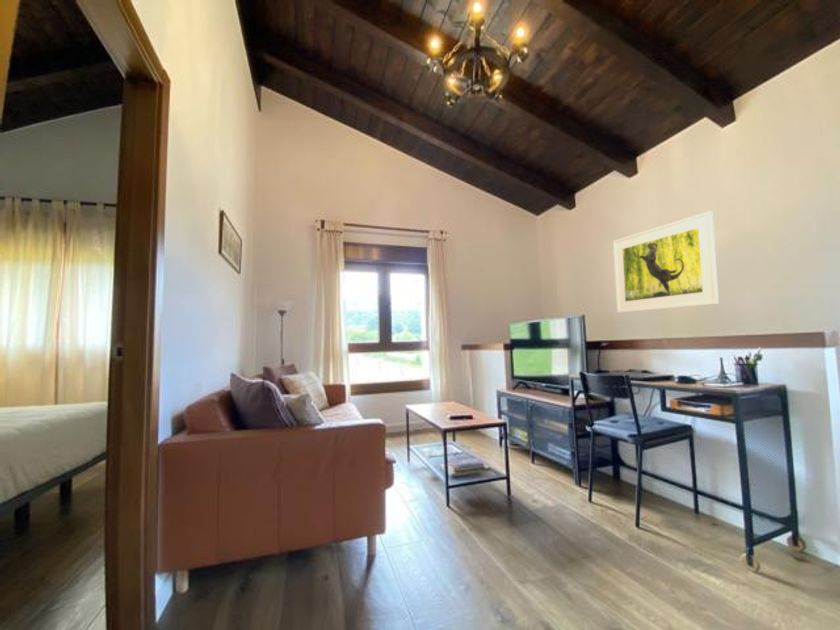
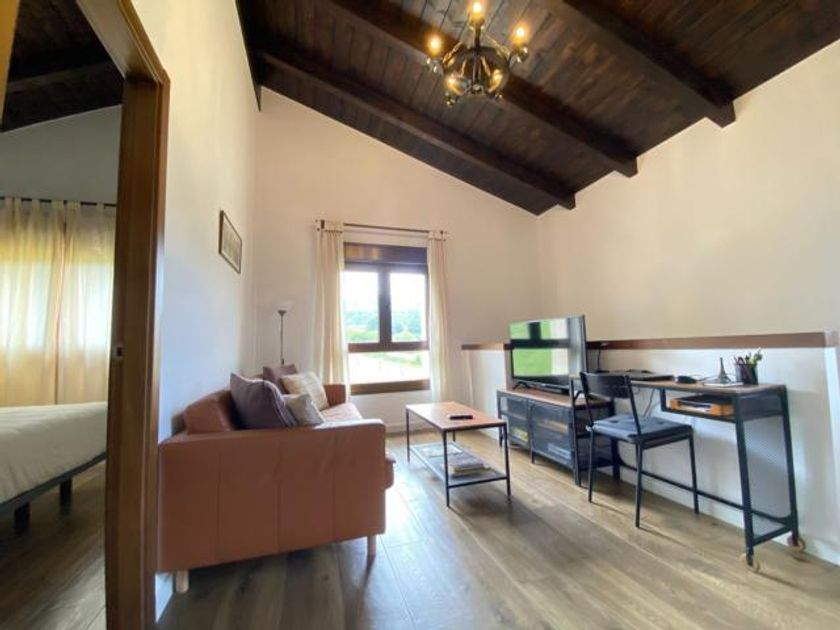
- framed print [612,210,720,314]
